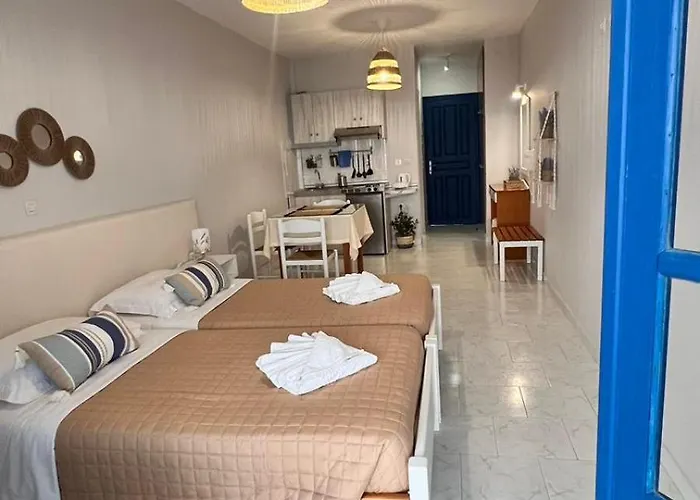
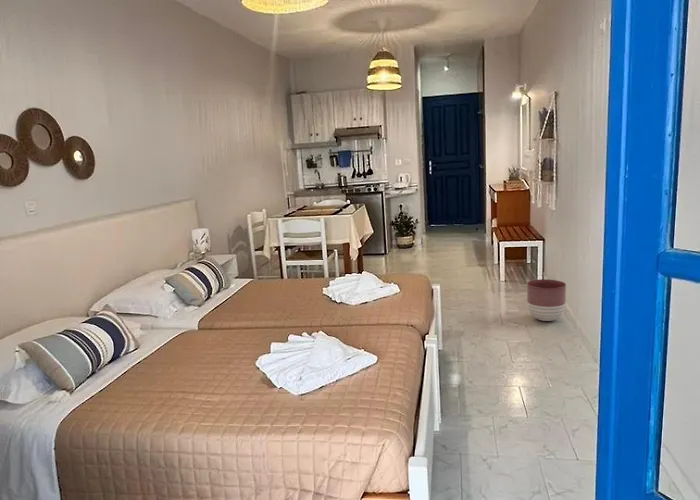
+ planter [526,278,567,322]
